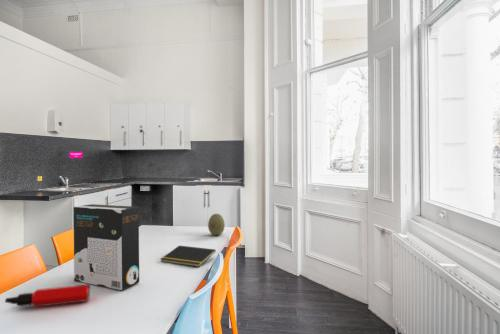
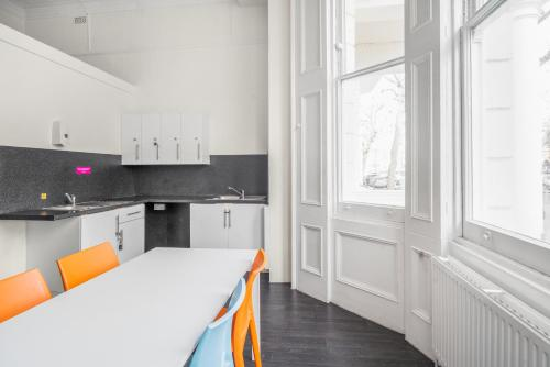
- notepad [160,245,217,268]
- water bottle [4,283,91,308]
- cereal box [73,203,140,291]
- fruit [207,213,226,236]
